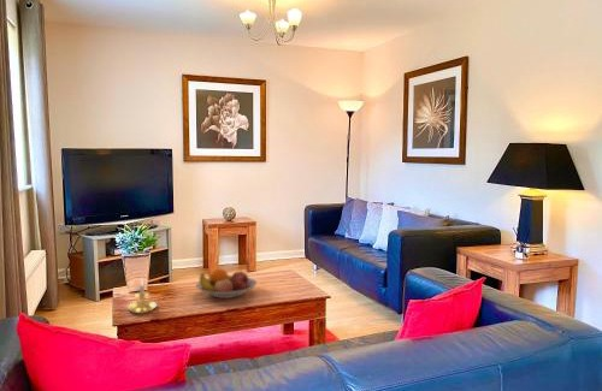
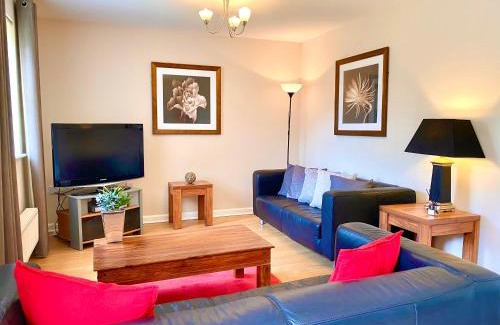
- candle holder [126,276,158,315]
- fruit bowl [195,267,258,300]
